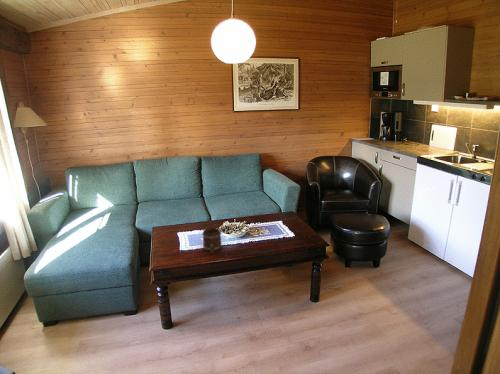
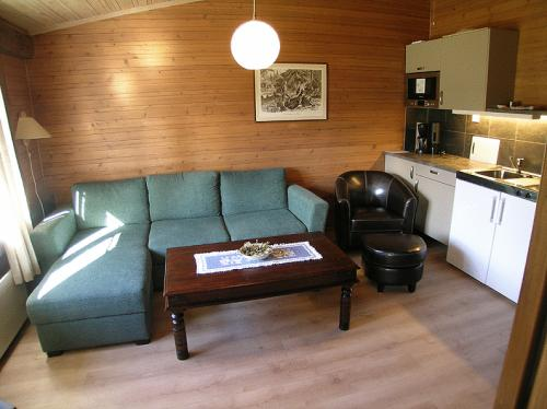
- mug [202,226,222,254]
